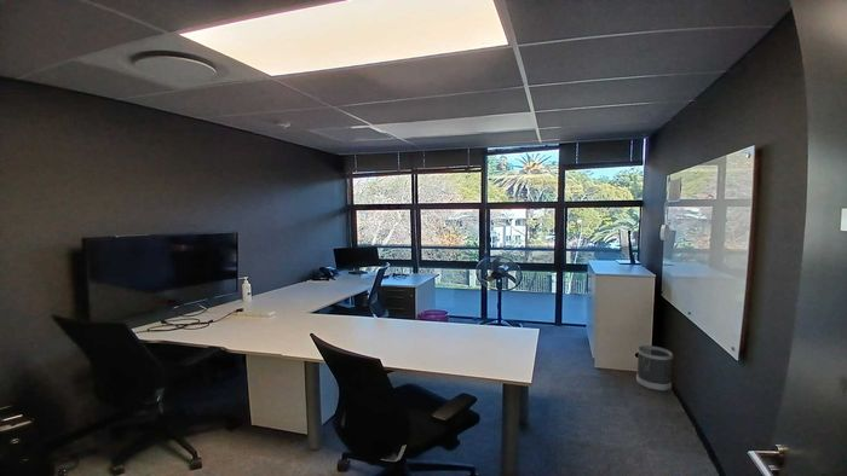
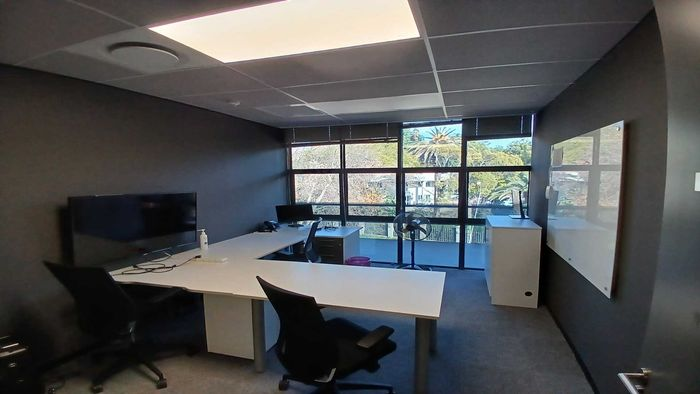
- wastebasket [635,344,674,393]
